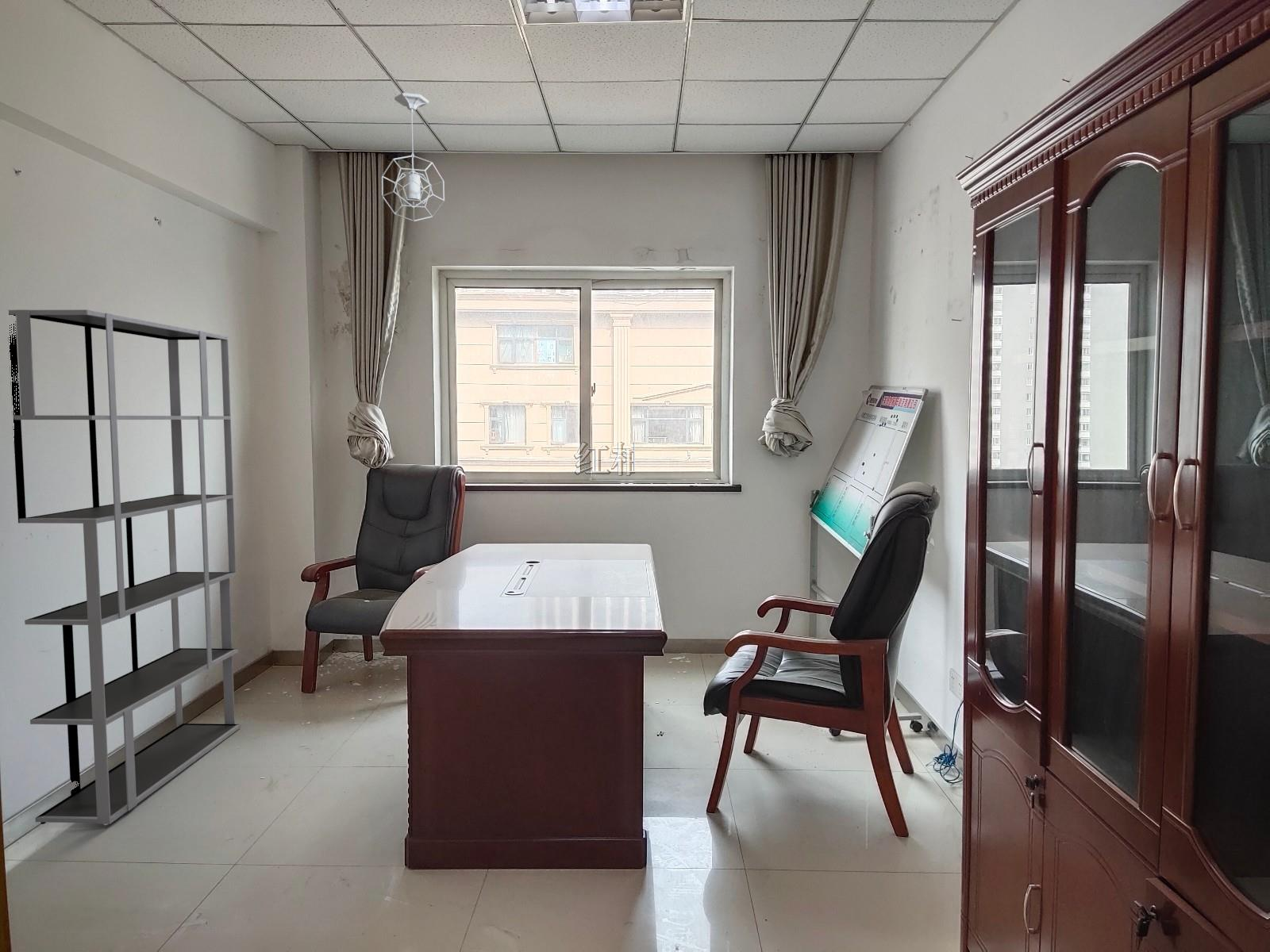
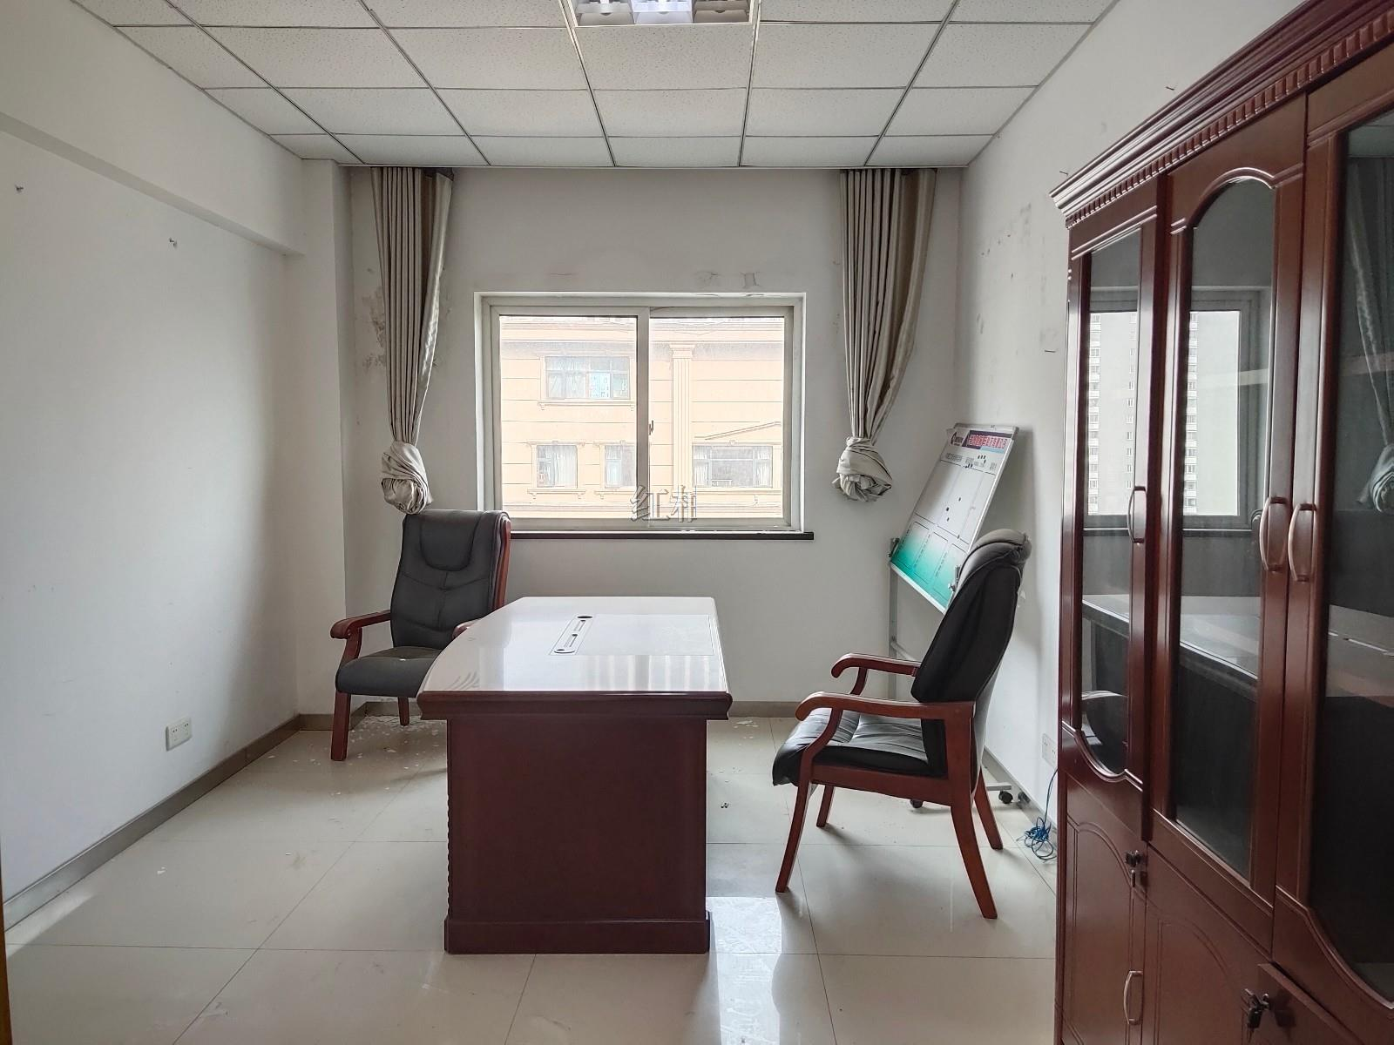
- shelving unit [8,309,241,826]
- pendant light [381,92,445,222]
